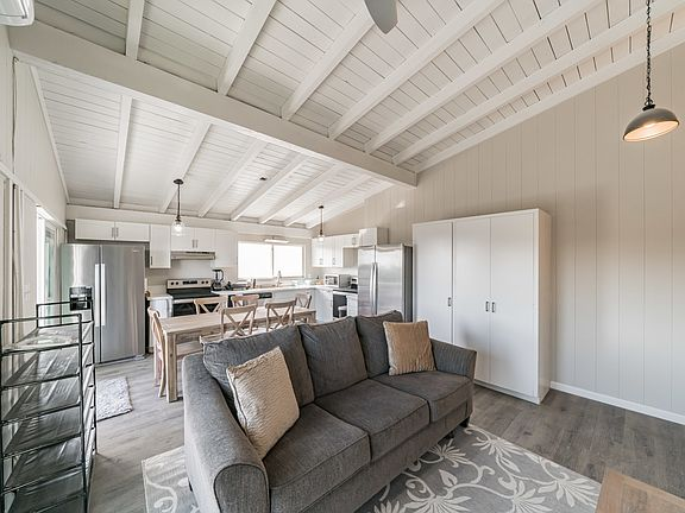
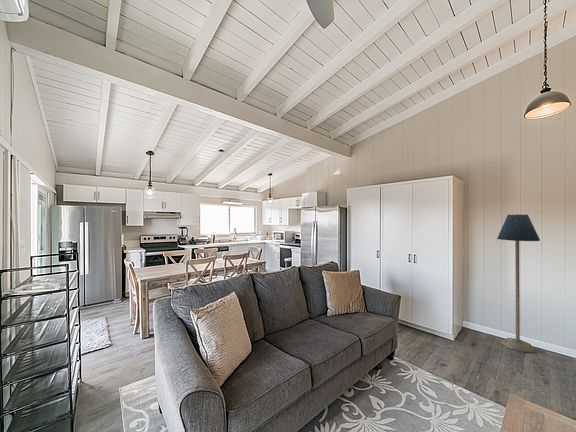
+ floor lamp [496,213,541,354]
